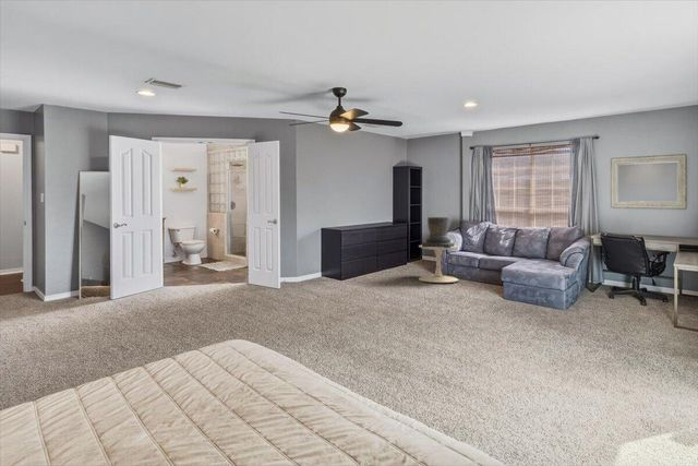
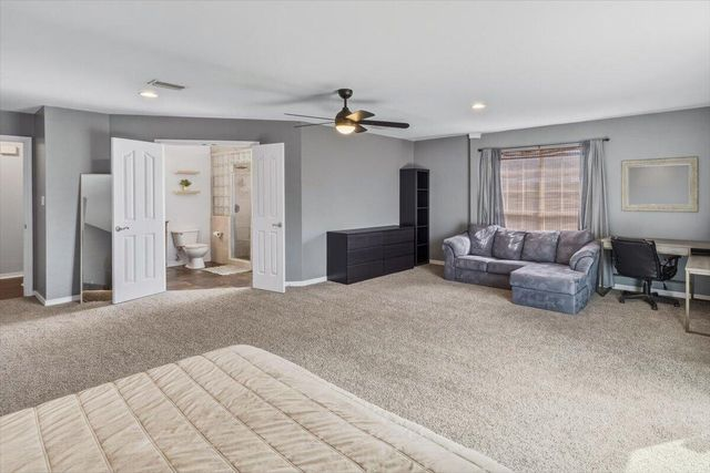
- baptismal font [421,216,456,248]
- side table [418,244,459,284]
